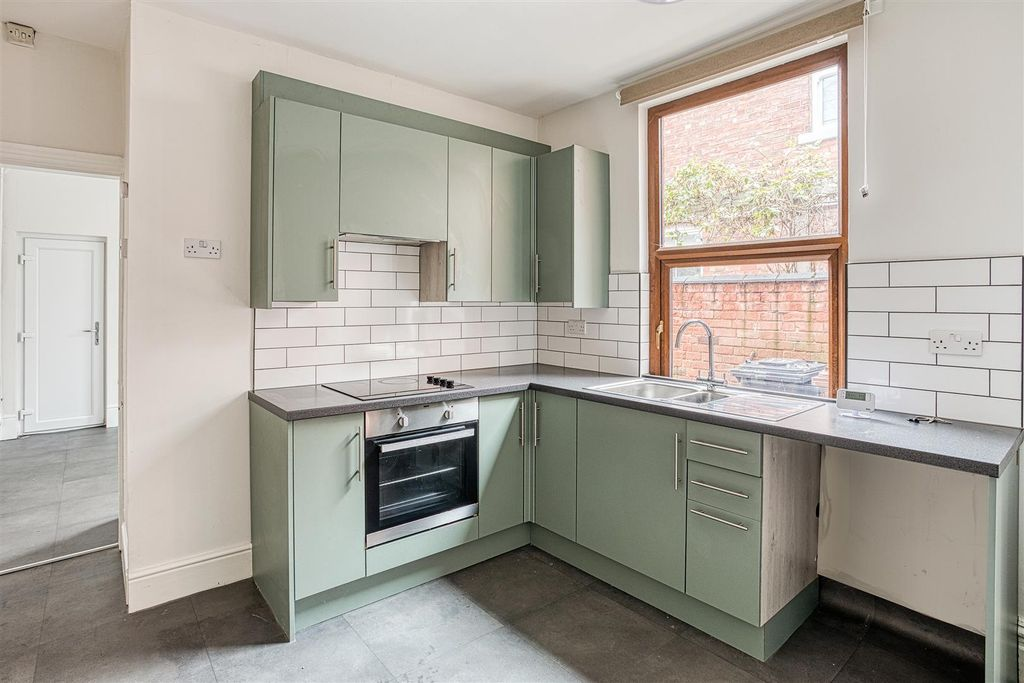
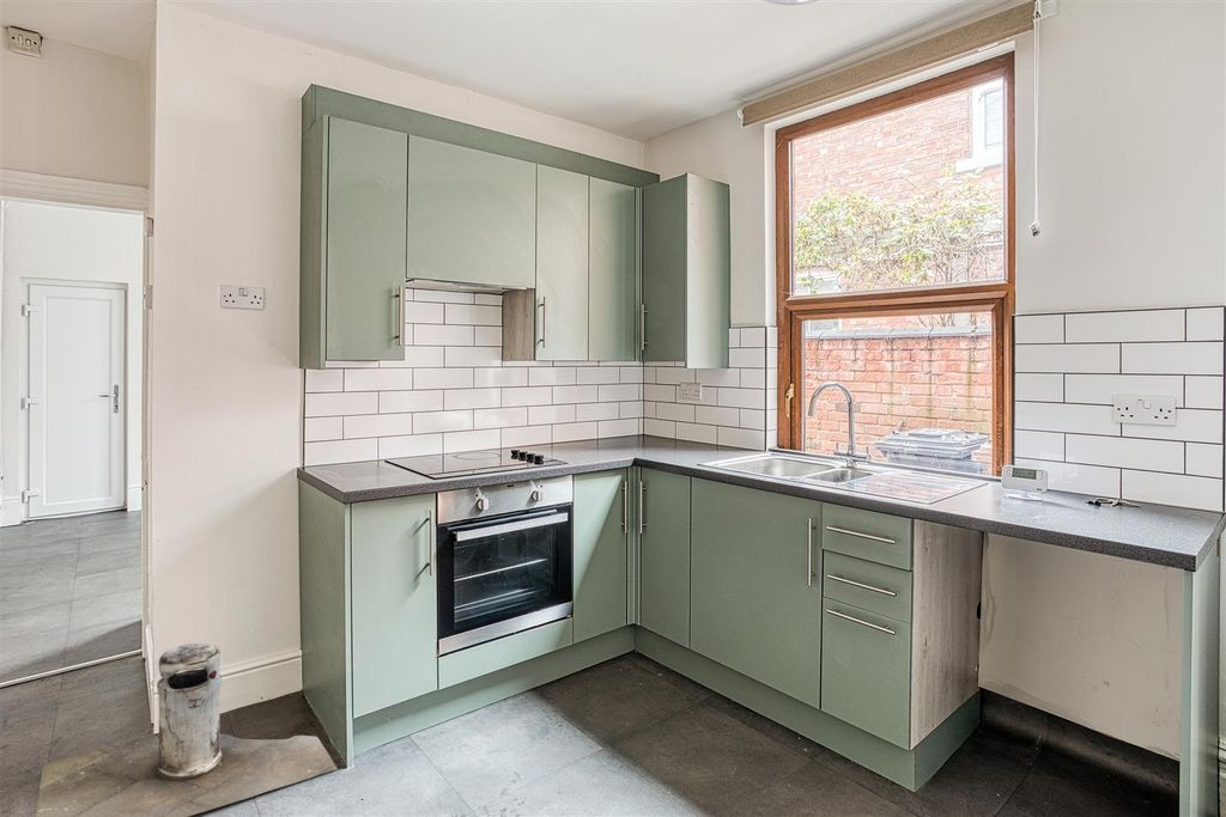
+ trash can [35,642,339,817]
